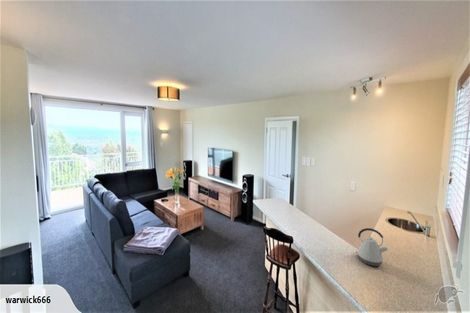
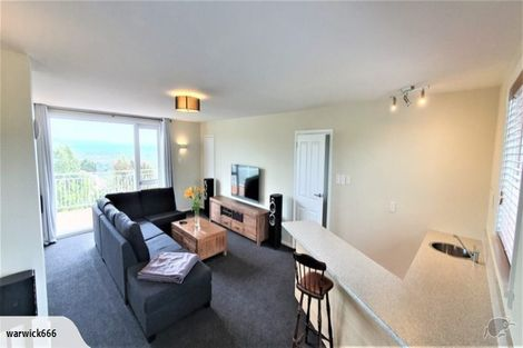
- kettle [355,227,389,267]
